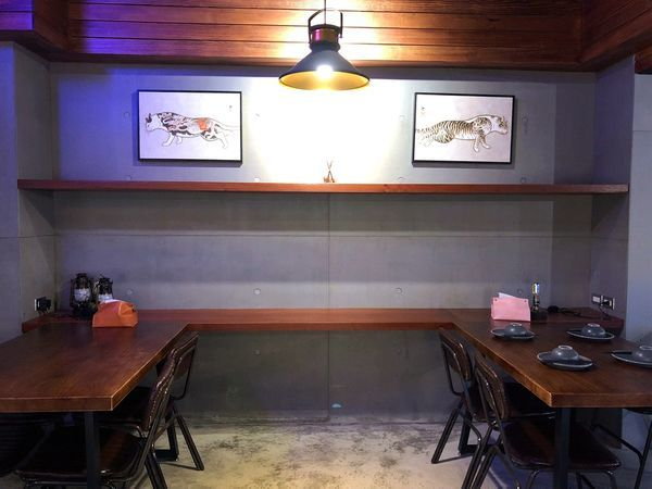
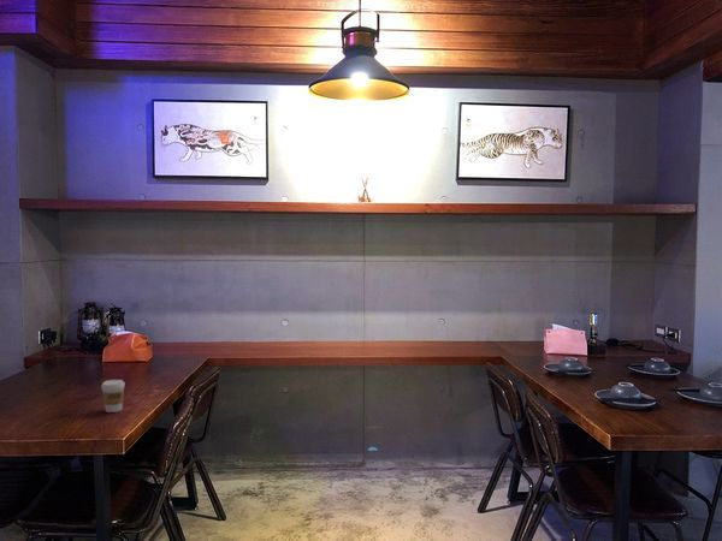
+ coffee cup [100,379,126,414]
